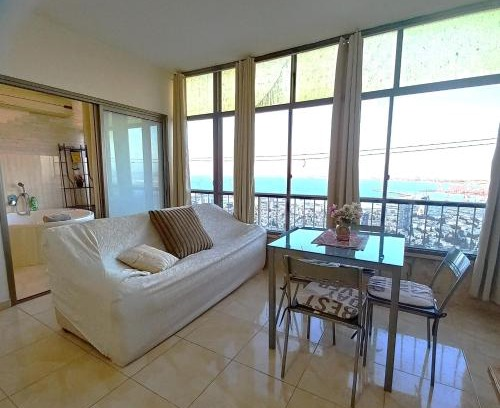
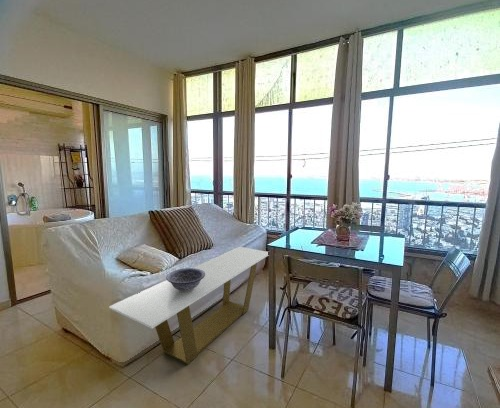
+ coffee table [108,246,269,366]
+ decorative bowl [165,267,205,292]
